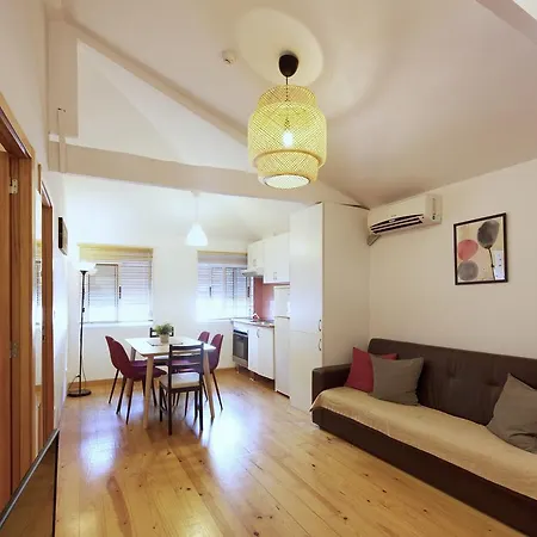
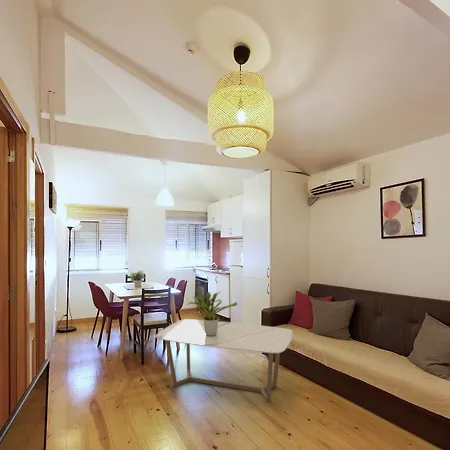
+ potted plant [186,288,238,336]
+ coffee table [155,318,293,403]
